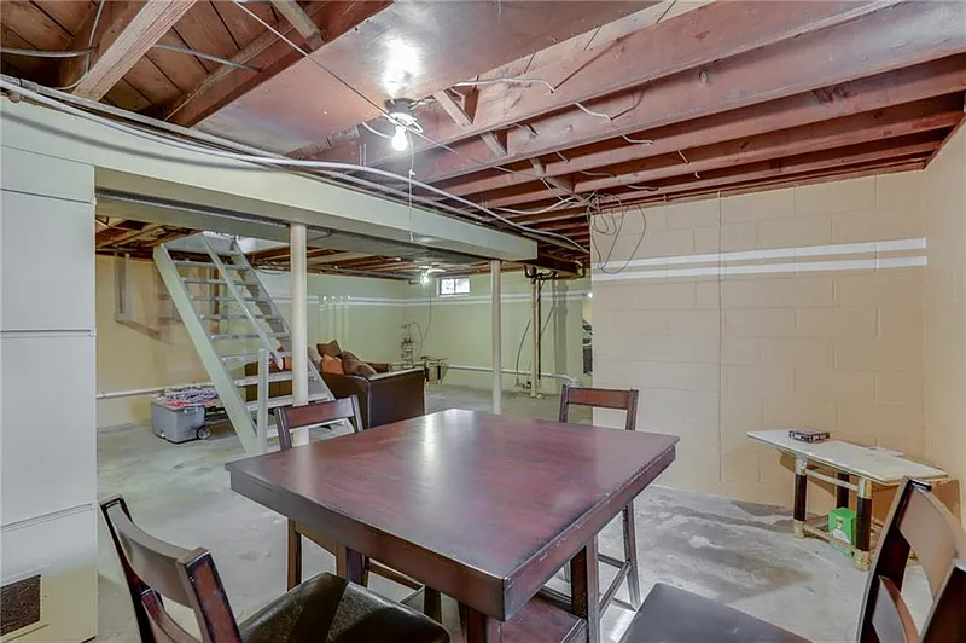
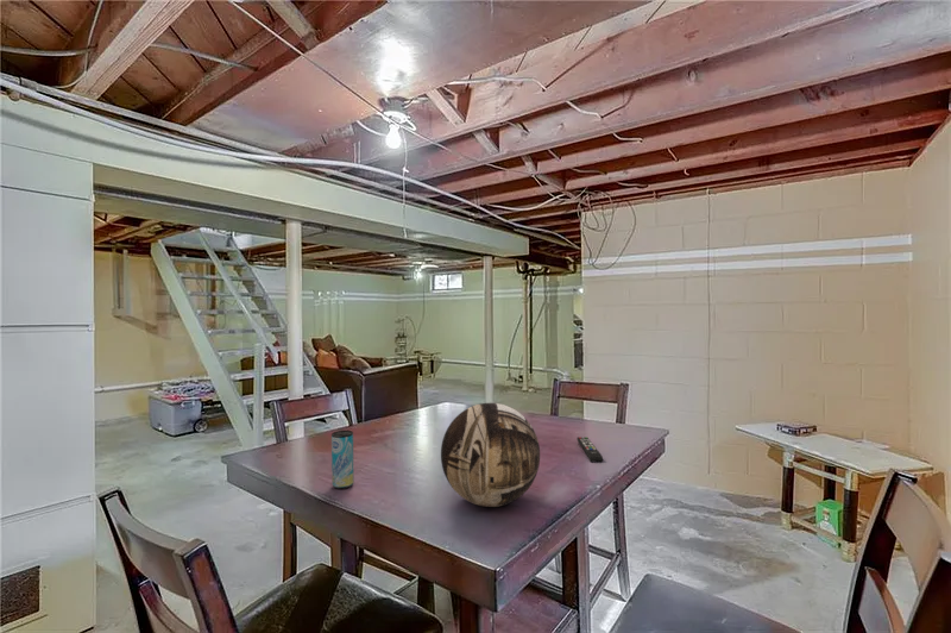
+ beverage can [330,430,355,490]
+ decorative bowl [440,402,541,508]
+ remote control [577,435,604,463]
